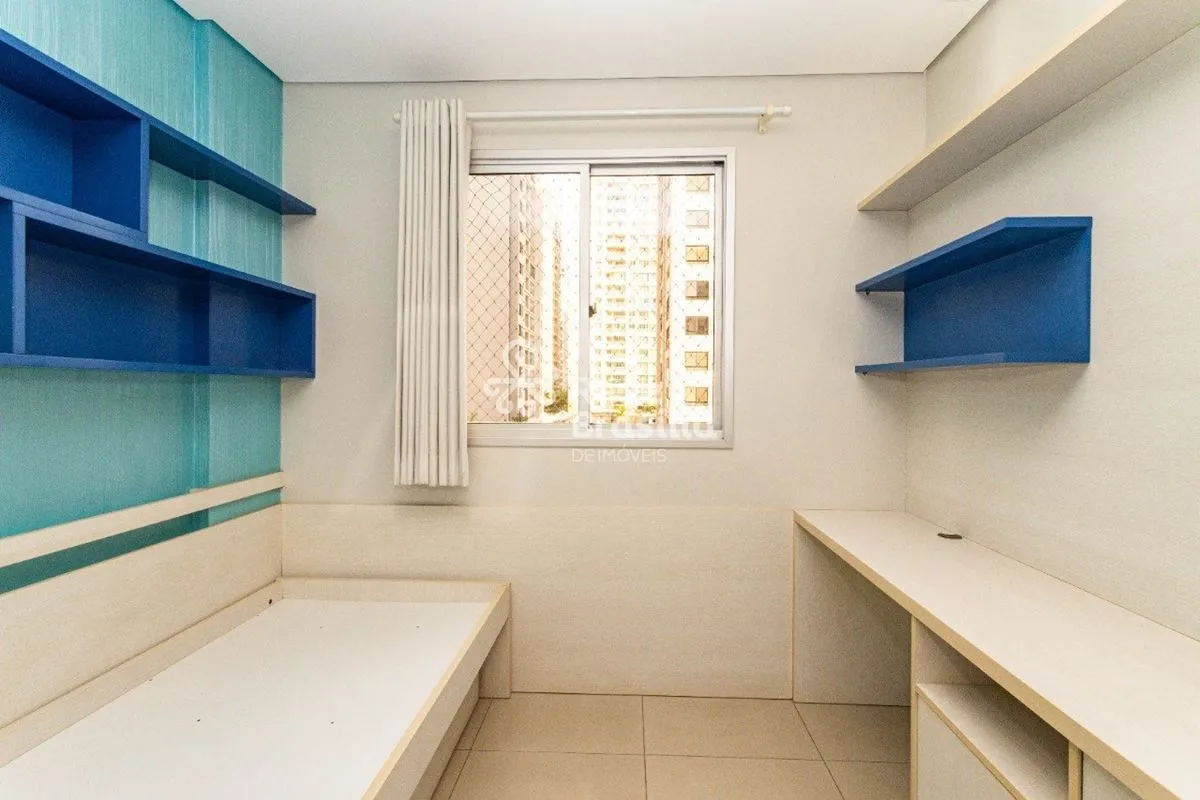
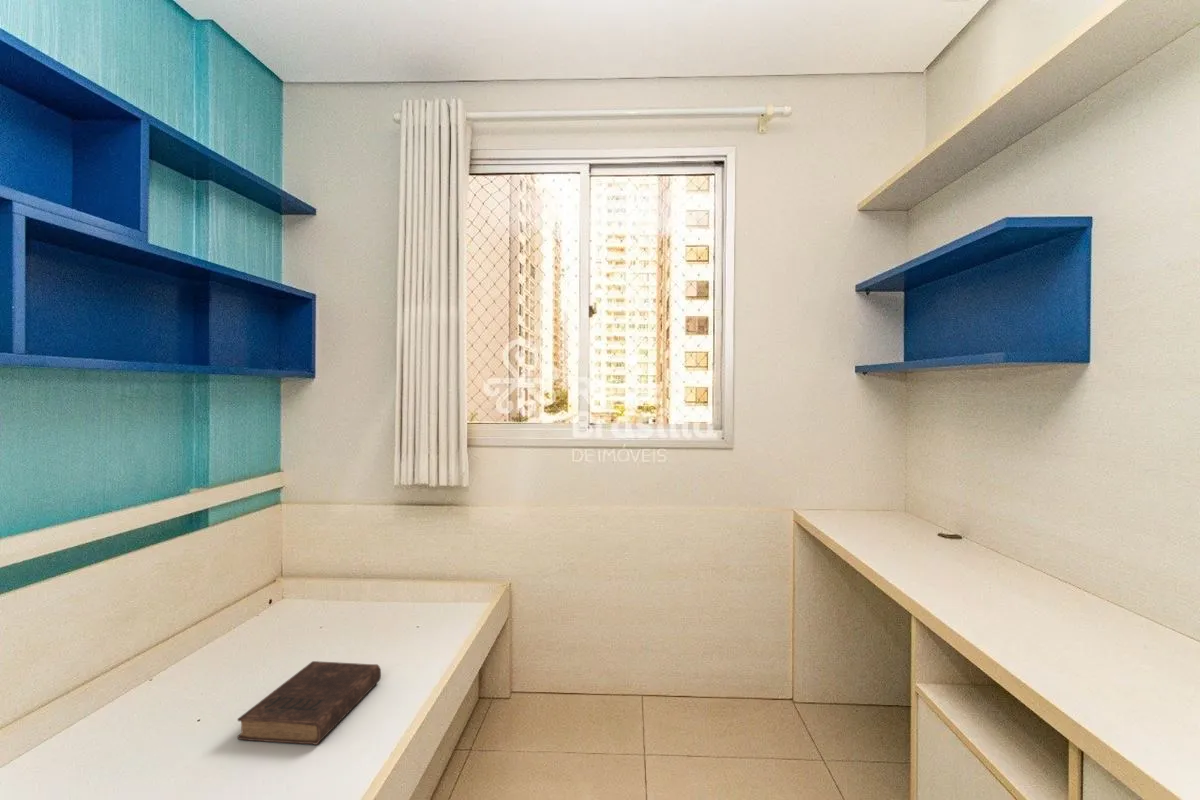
+ book [236,660,382,746]
